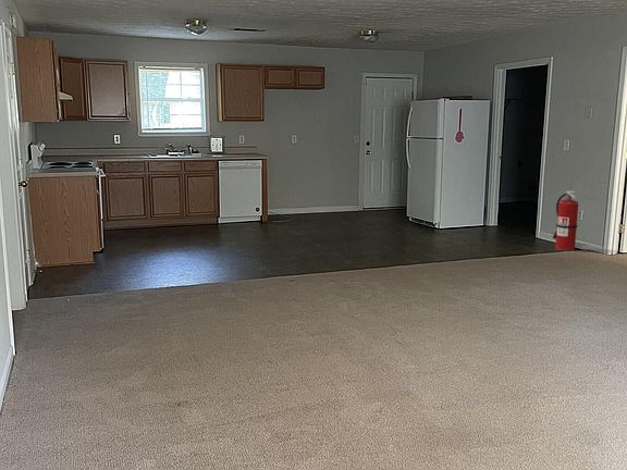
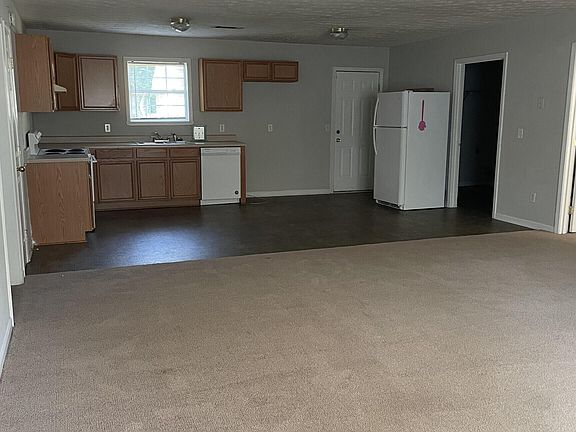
- fire extinguisher [552,190,579,251]
